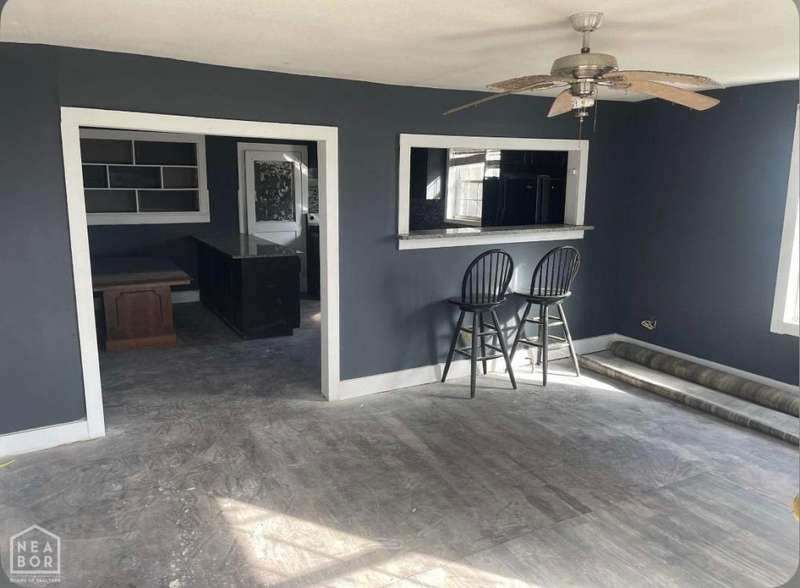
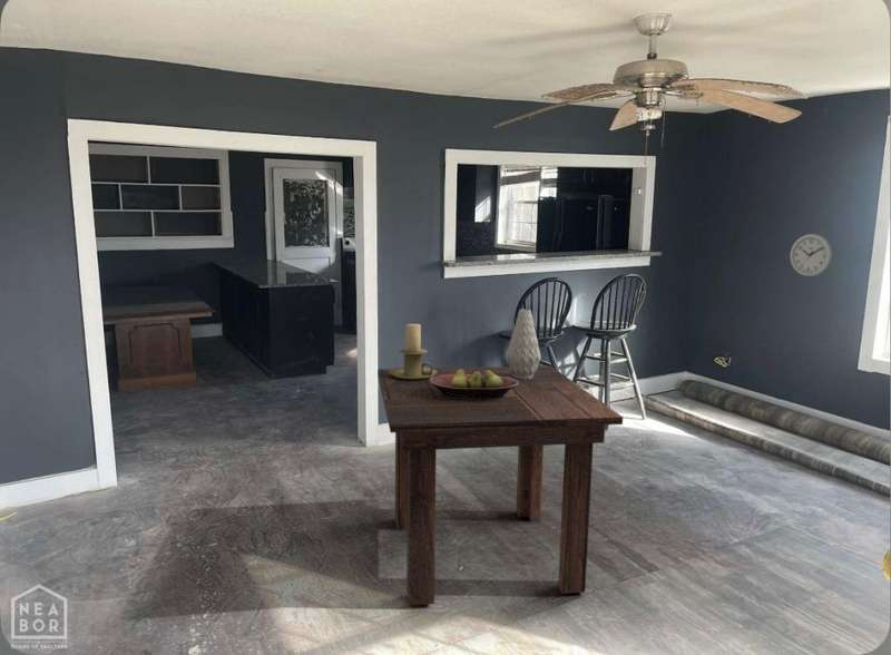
+ dining table [376,364,624,606]
+ vase [506,309,542,380]
+ wall clock [789,233,833,277]
+ candle holder [389,323,438,380]
+ fruit bowl [429,369,519,398]
